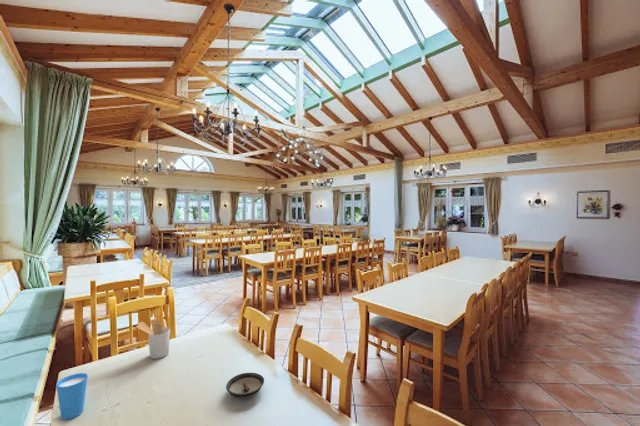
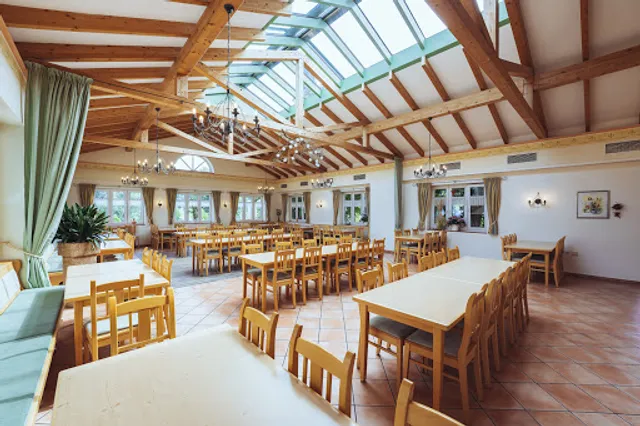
- cup [55,372,89,421]
- saucer [225,372,265,399]
- utensil holder [135,319,171,360]
